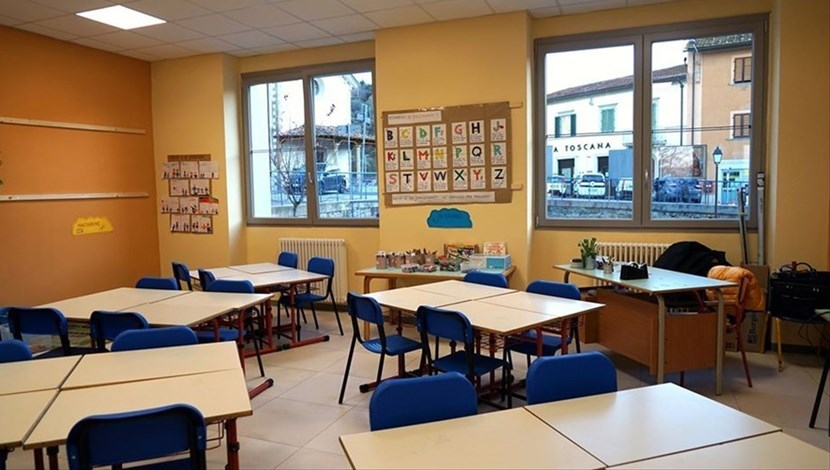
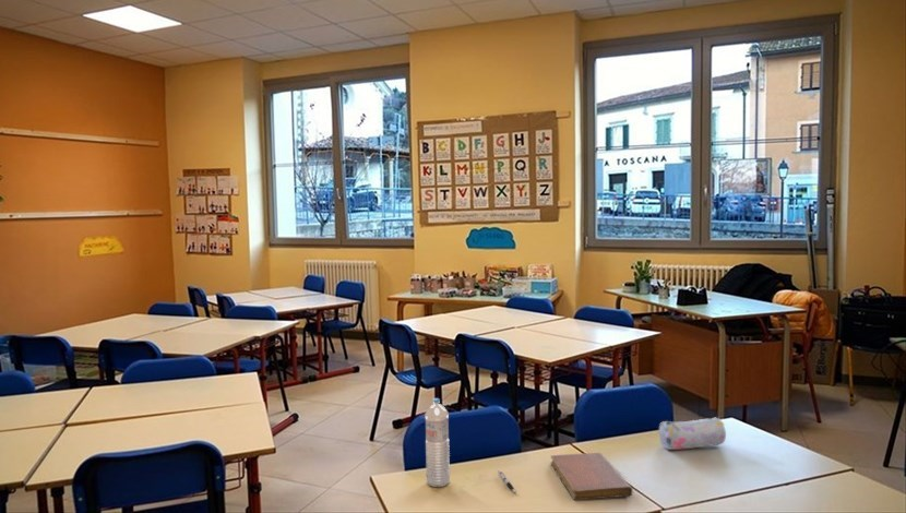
+ notebook [549,452,634,501]
+ pencil case [658,417,727,451]
+ pen [497,469,517,494]
+ water bottle [424,397,451,488]
